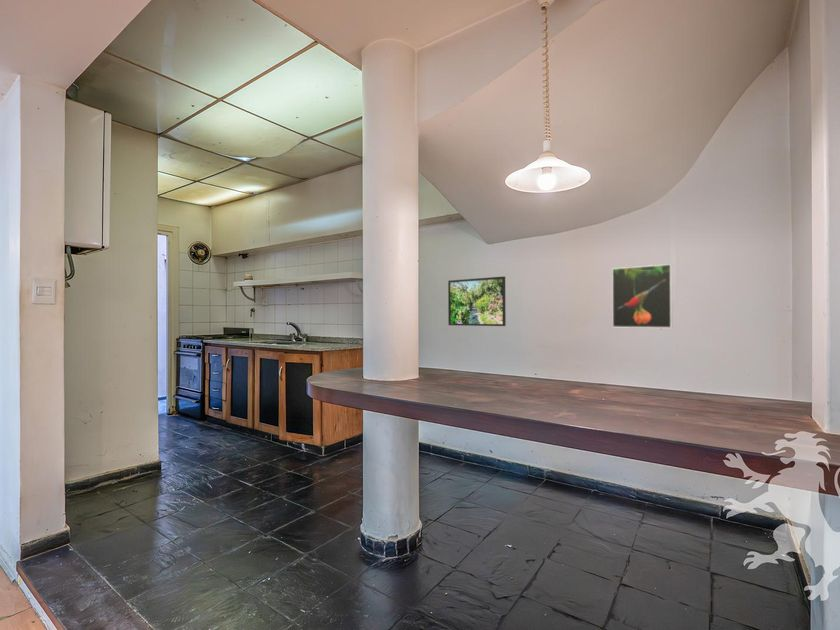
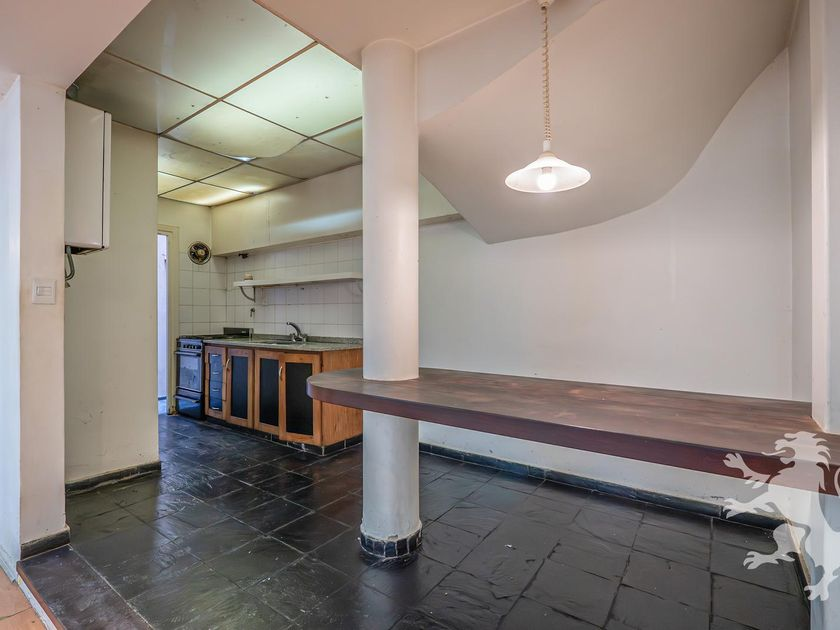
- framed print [447,275,507,327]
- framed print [611,263,673,329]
